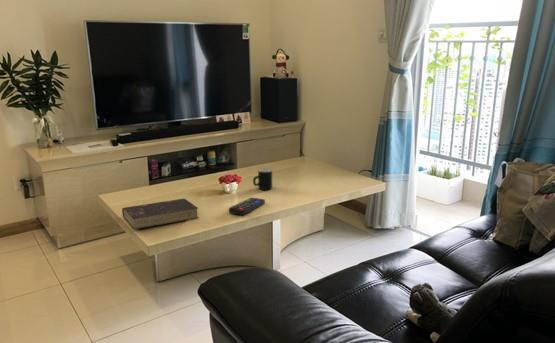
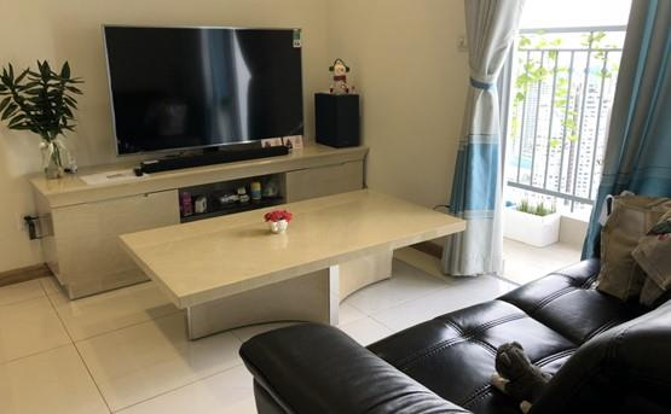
- book [121,197,200,230]
- remote control [228,197,266,216]
- mug [252,168,273,191]
